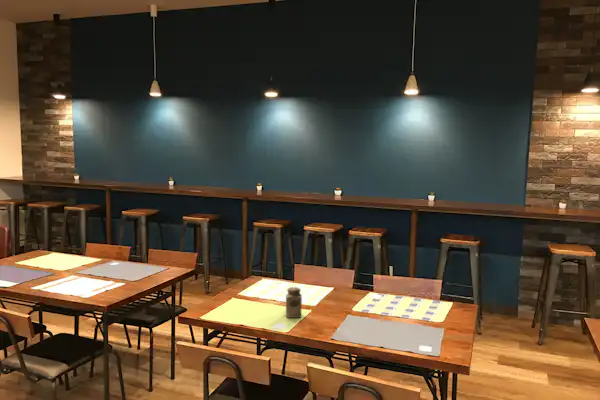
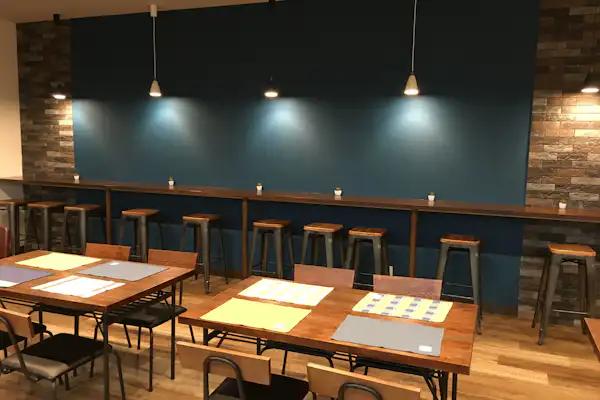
- salt shaker [285,286,303,319]
